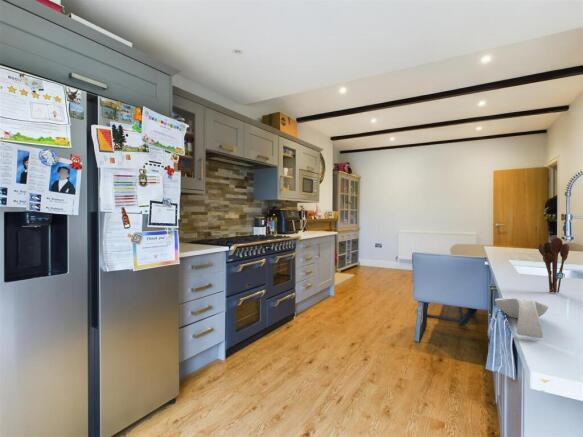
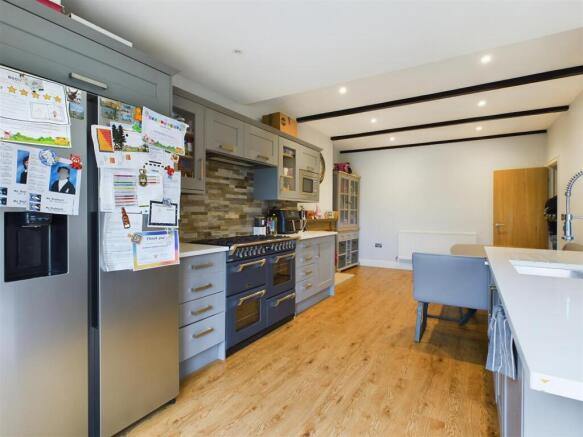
- utensil holder [537,237,570,294]
- spoon rest [494,297,549,339]
